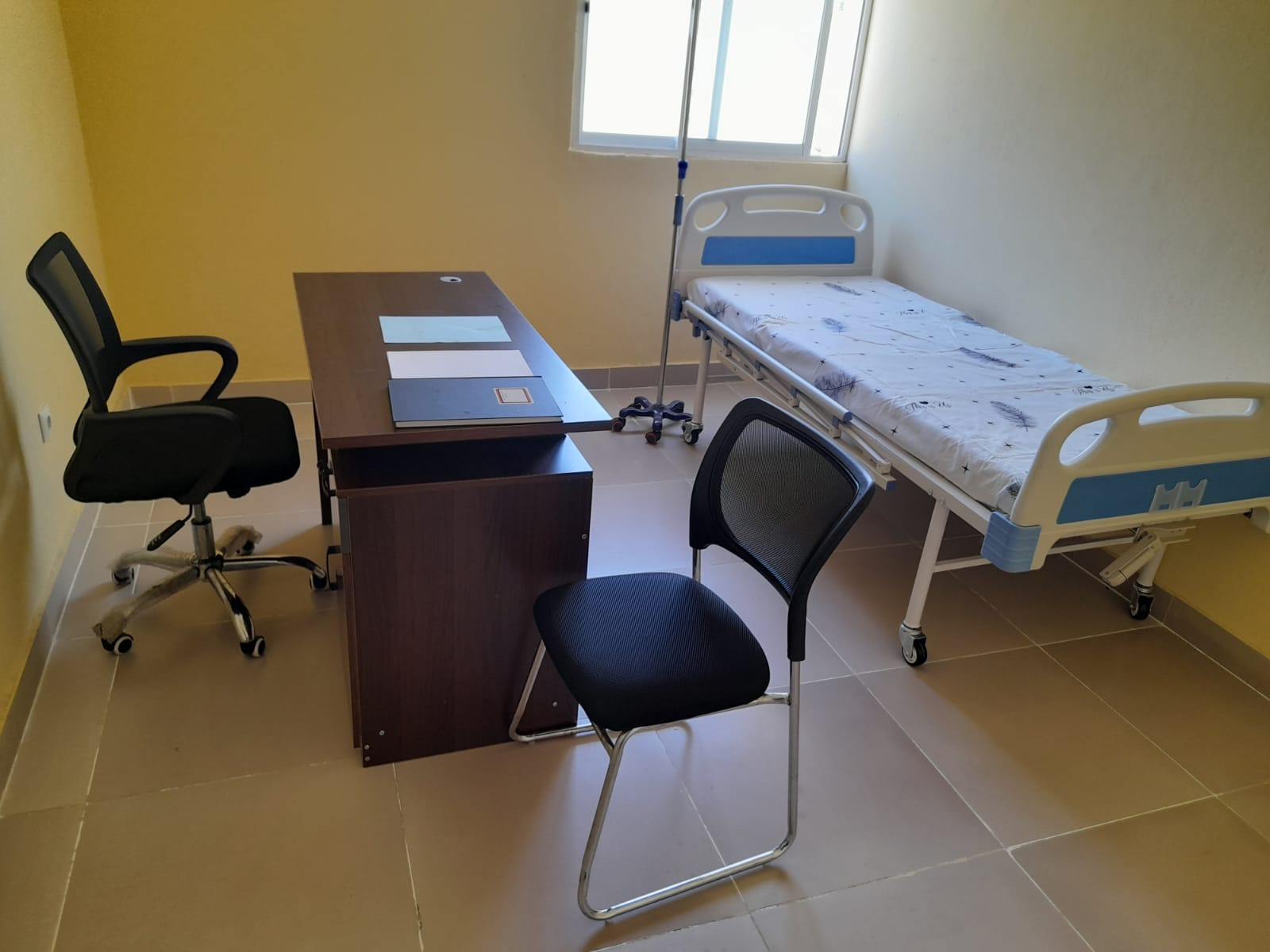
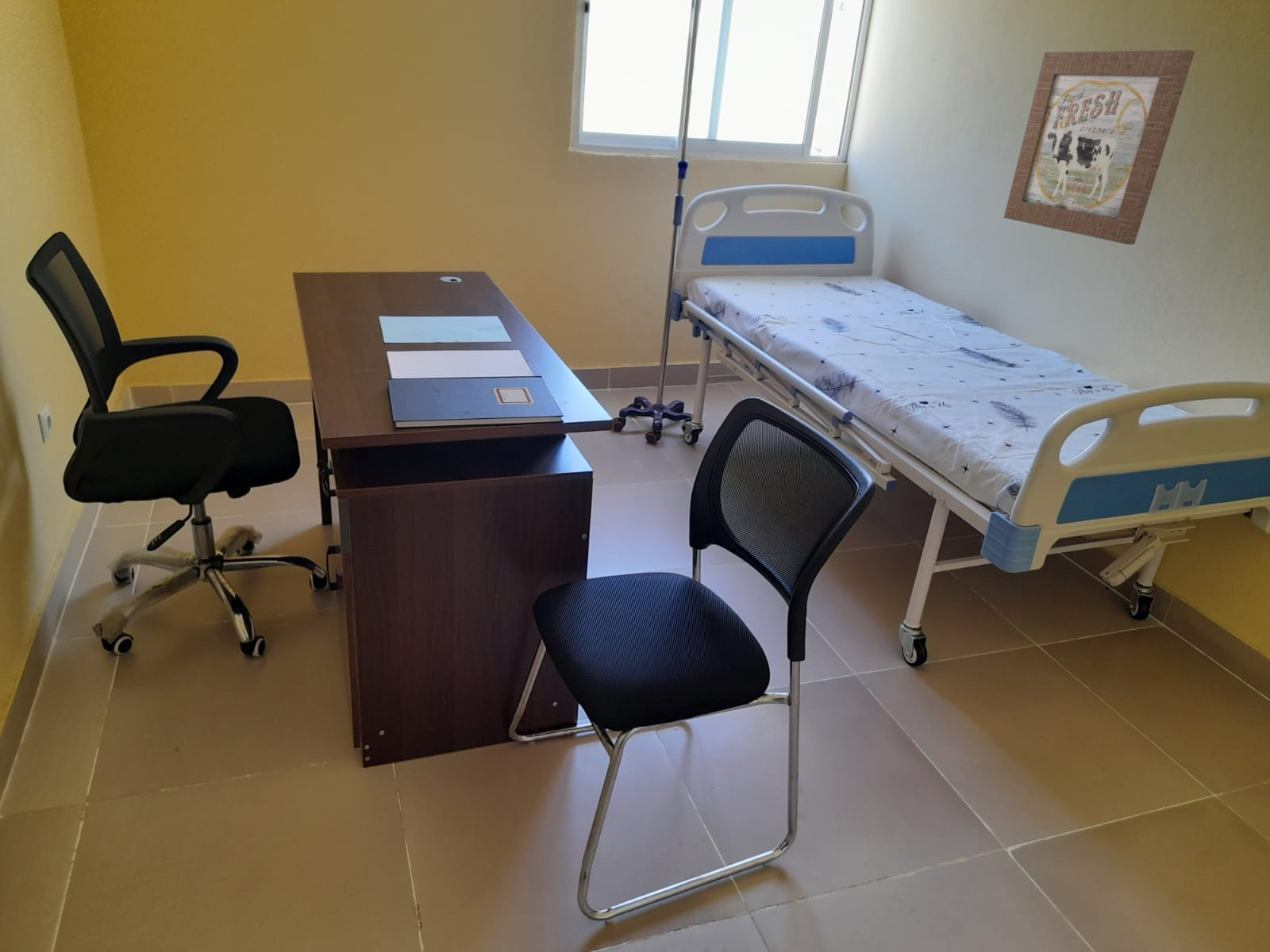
+ wall art [1003,49,1195,245]
